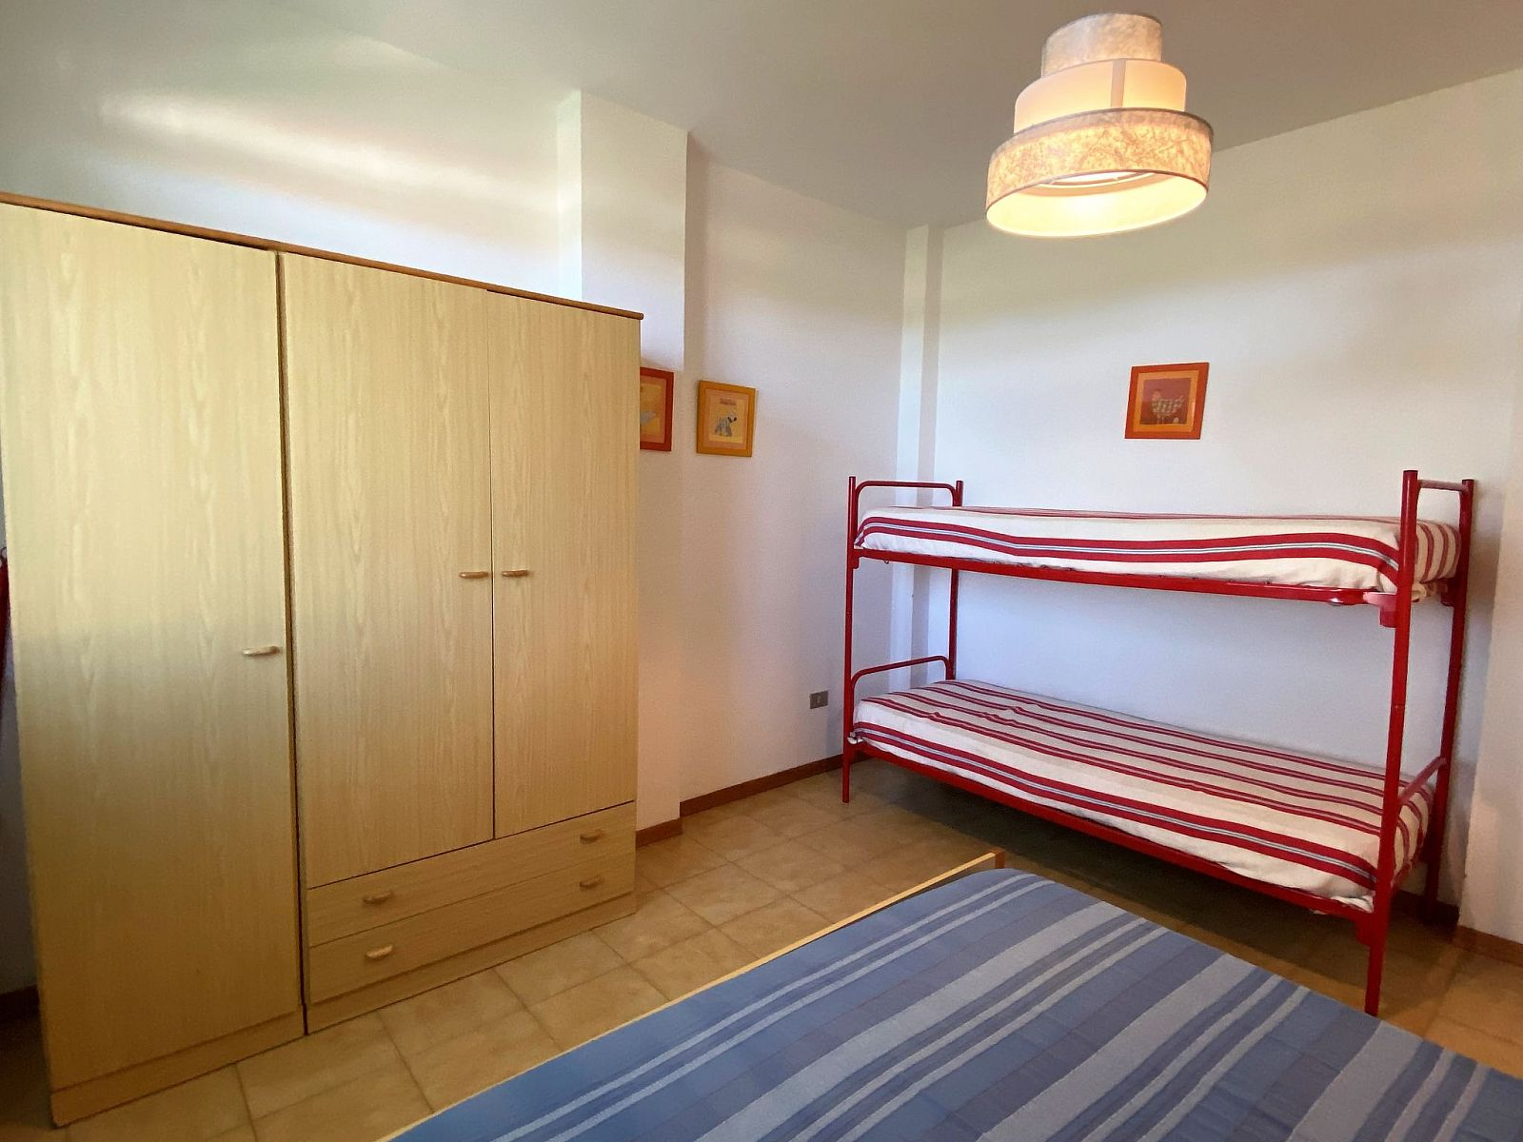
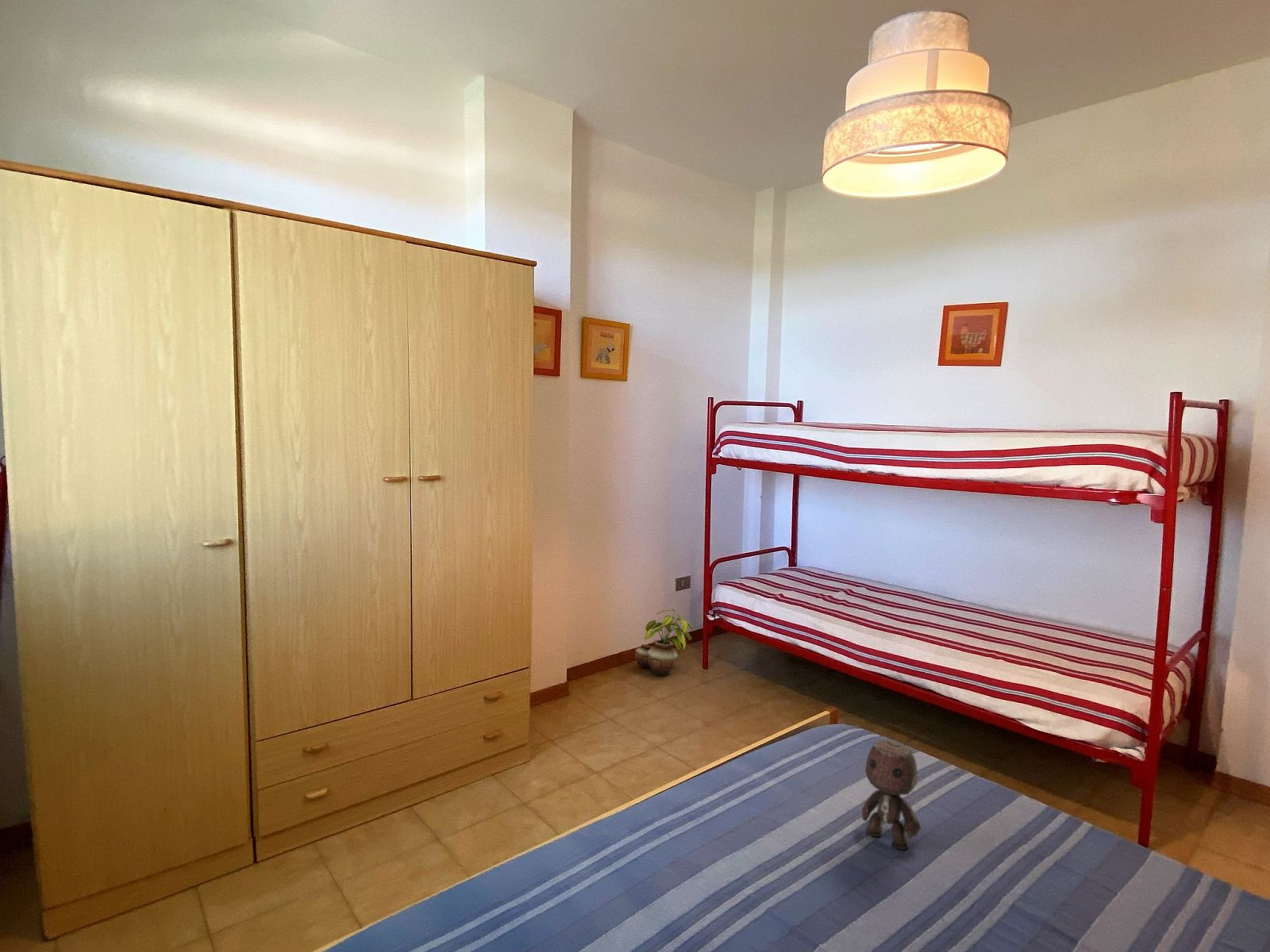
+ potted plant [634,608,695,676]
+ stuffed toy [861,739,922,850]
